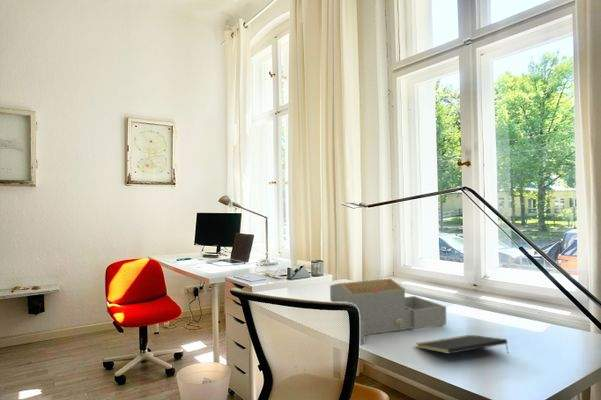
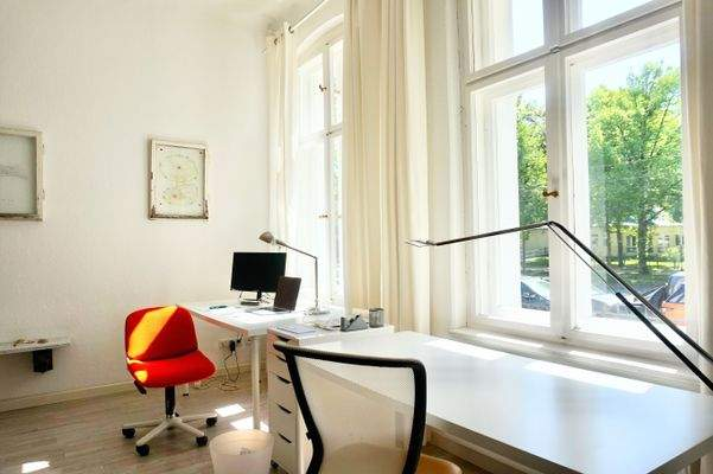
- notepad [415,334,509,355]
- architectural model [329,277,447,345]
